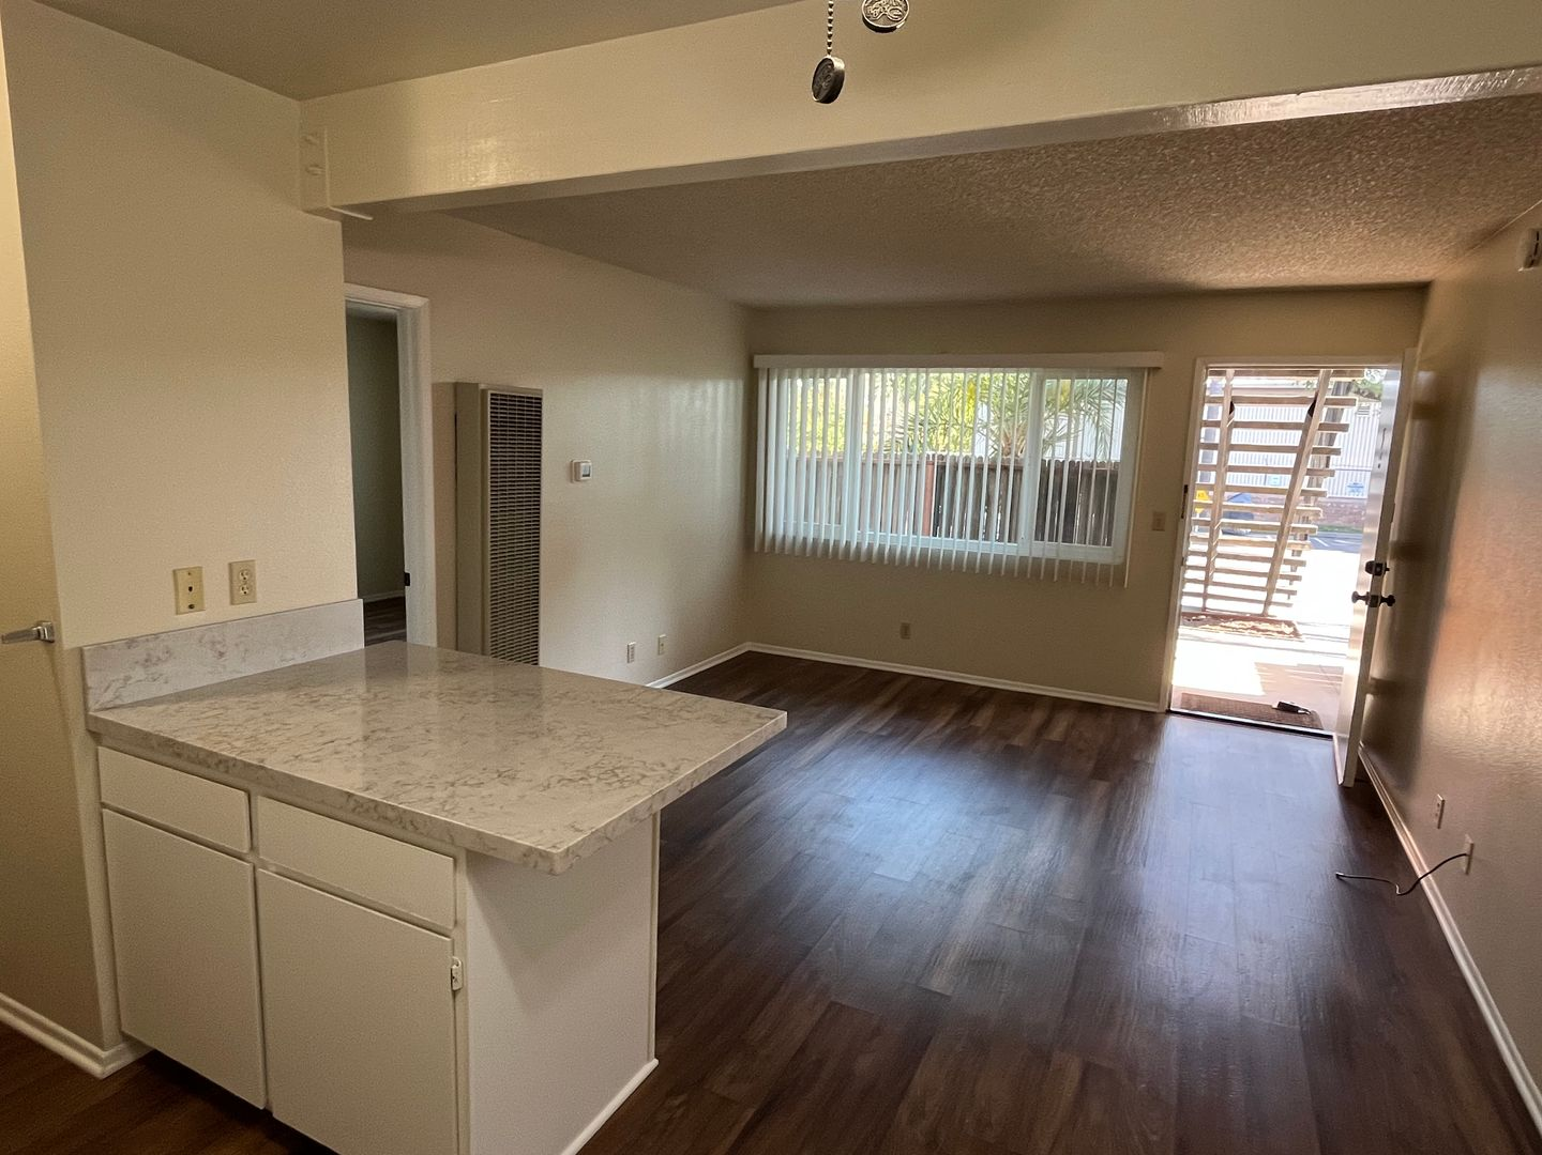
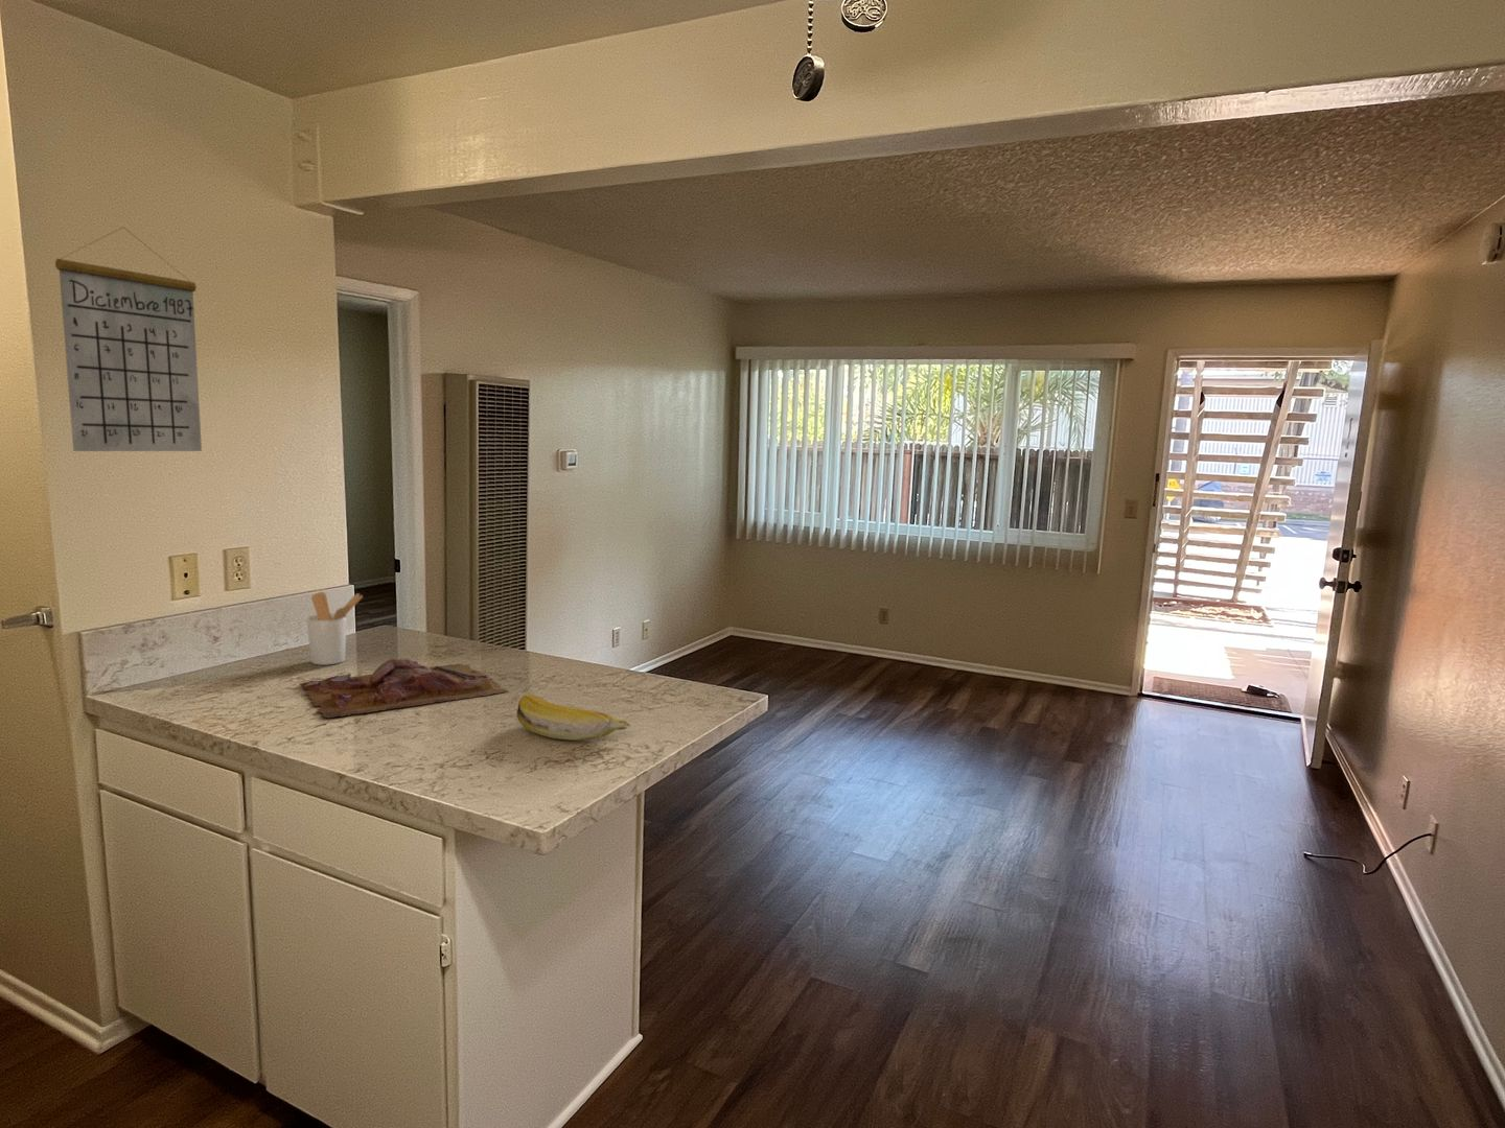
+ cutting board [297,658,510,718]
+ banana [517,693,632,742]
+ calendar [55,226,203,453]
+ utensil holder [306,591,364,666]
